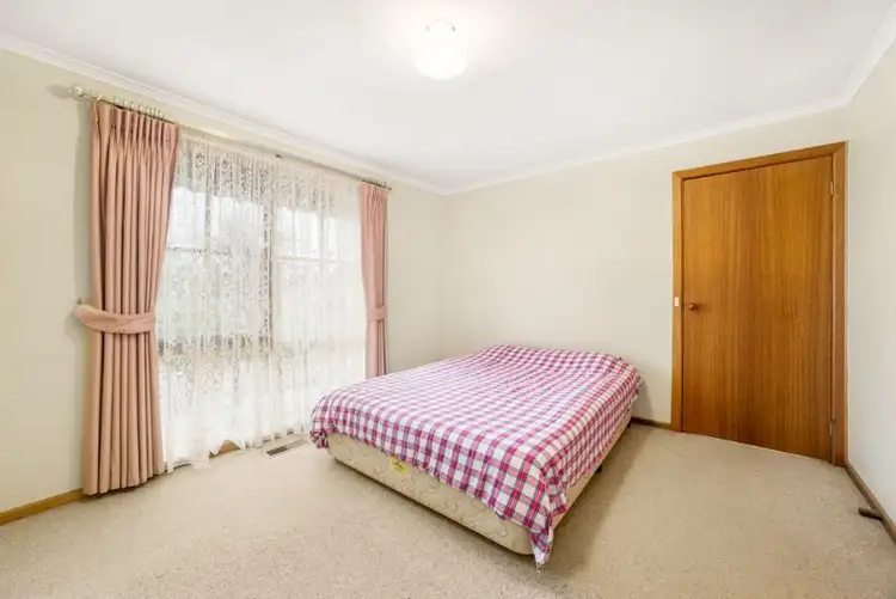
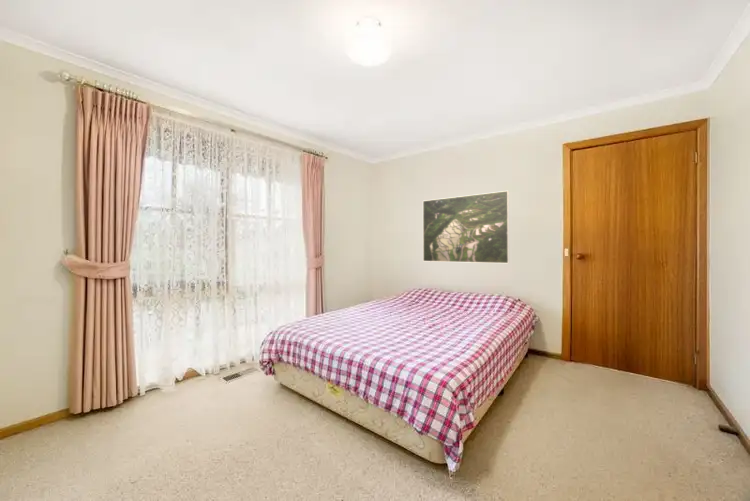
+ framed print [422,190,510,264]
